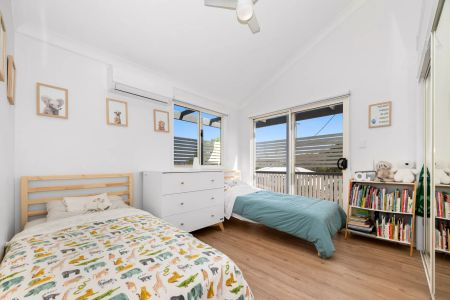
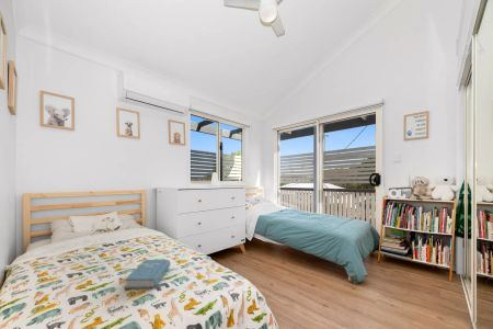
+ book [124,259,171,290]
